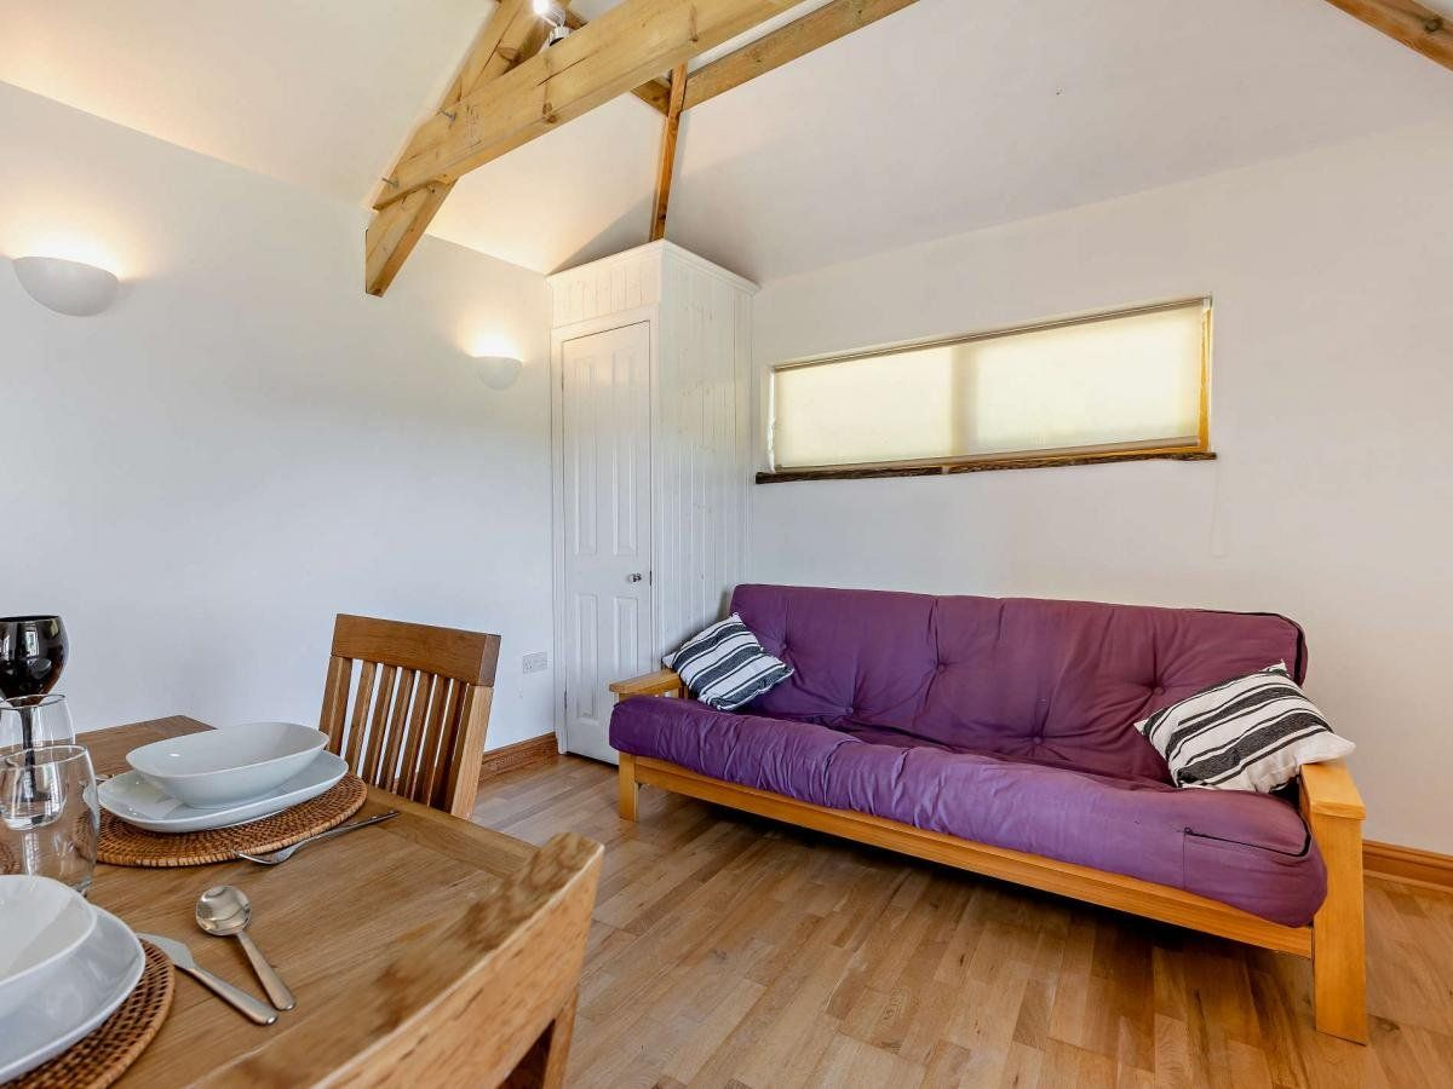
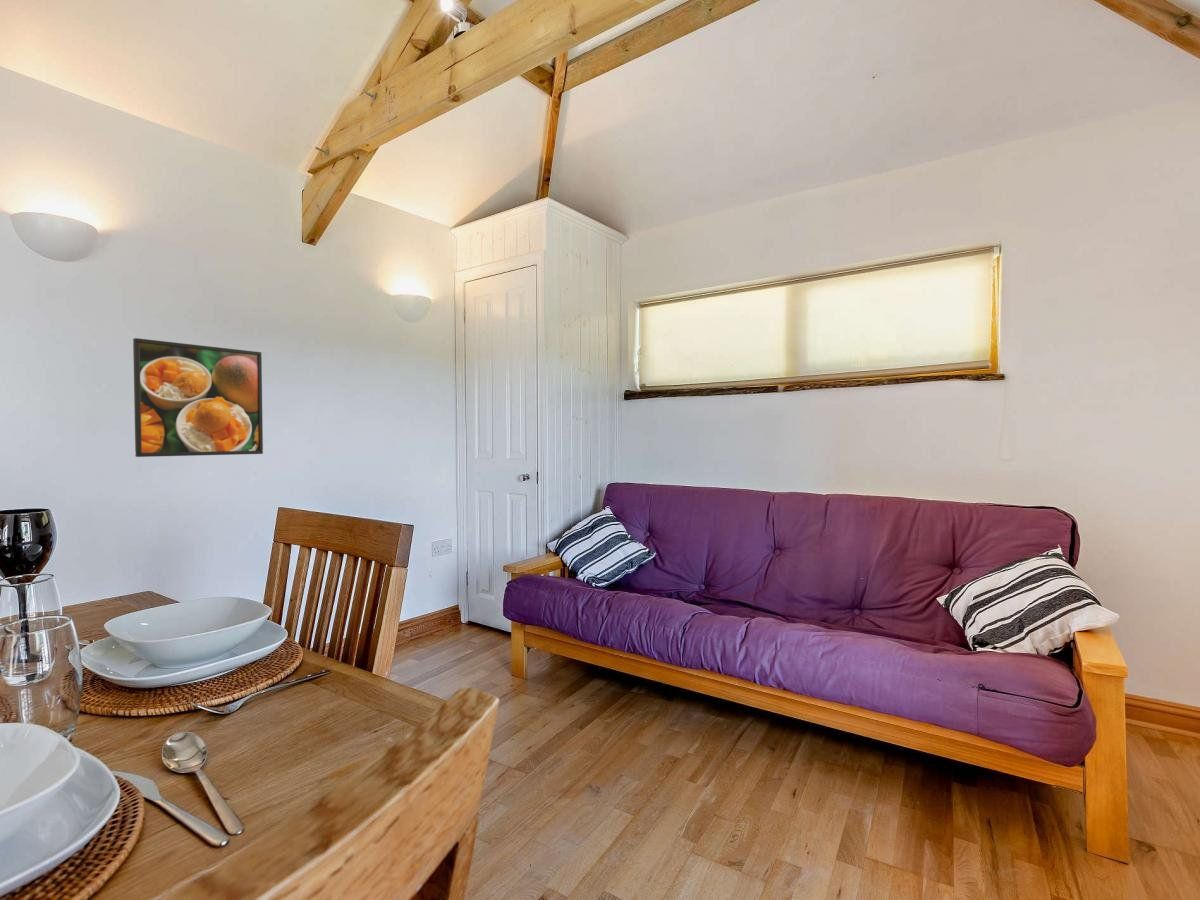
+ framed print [132,337,264,458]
